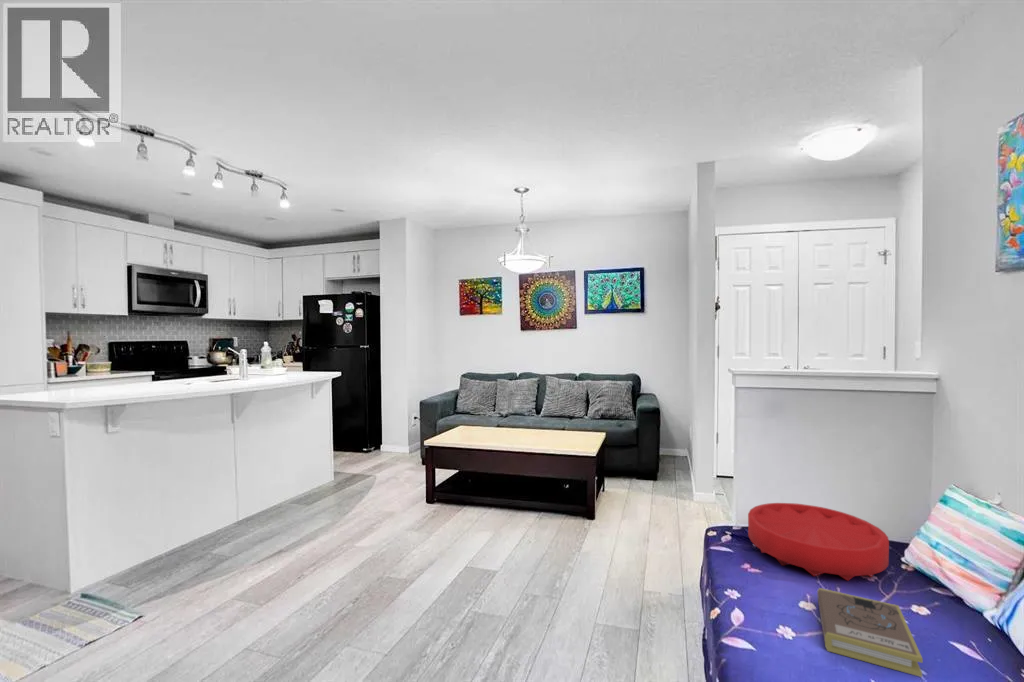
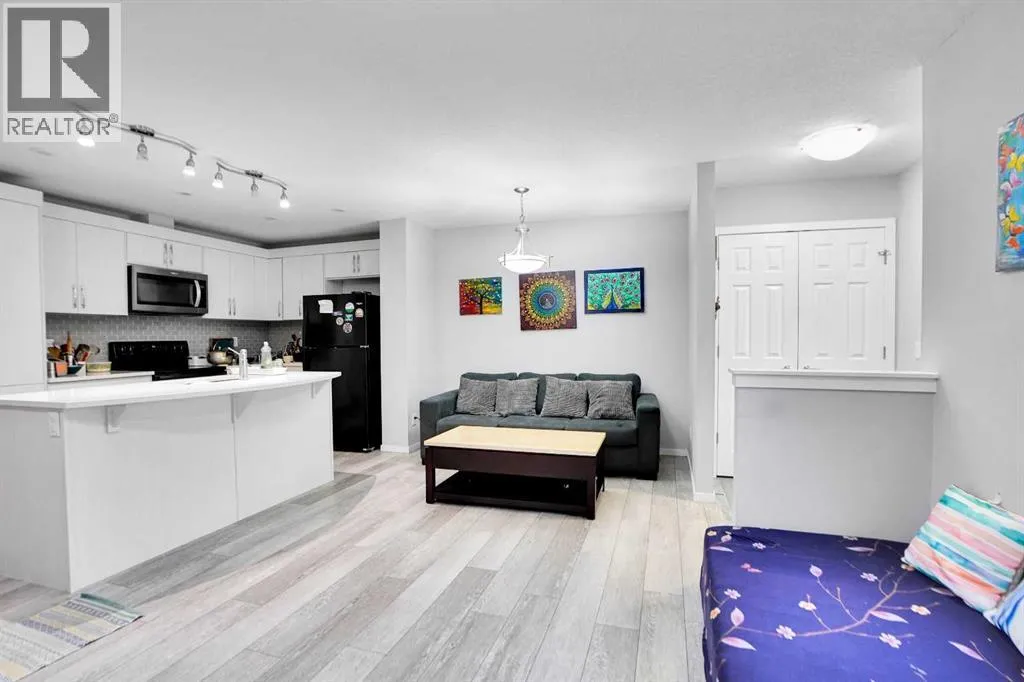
- cushion [747,502,890,582]
- book [816,587,924,678]
